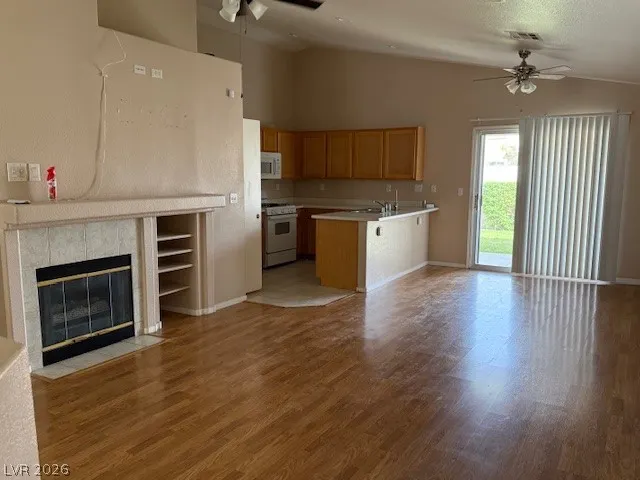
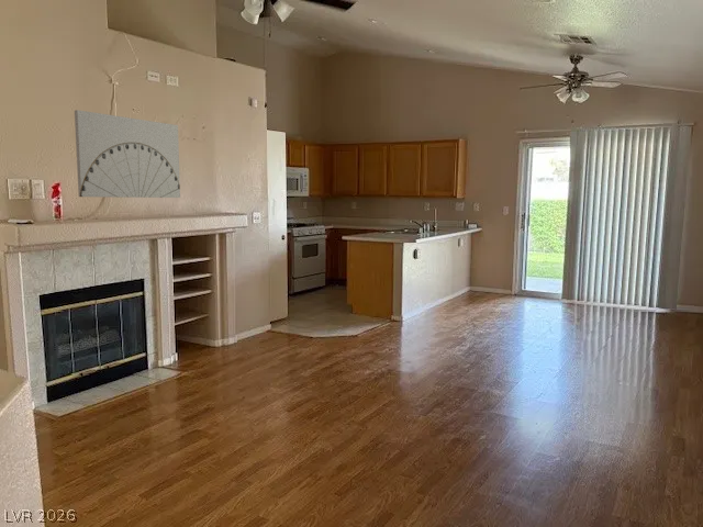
+ wall art [74,109,181,199]
